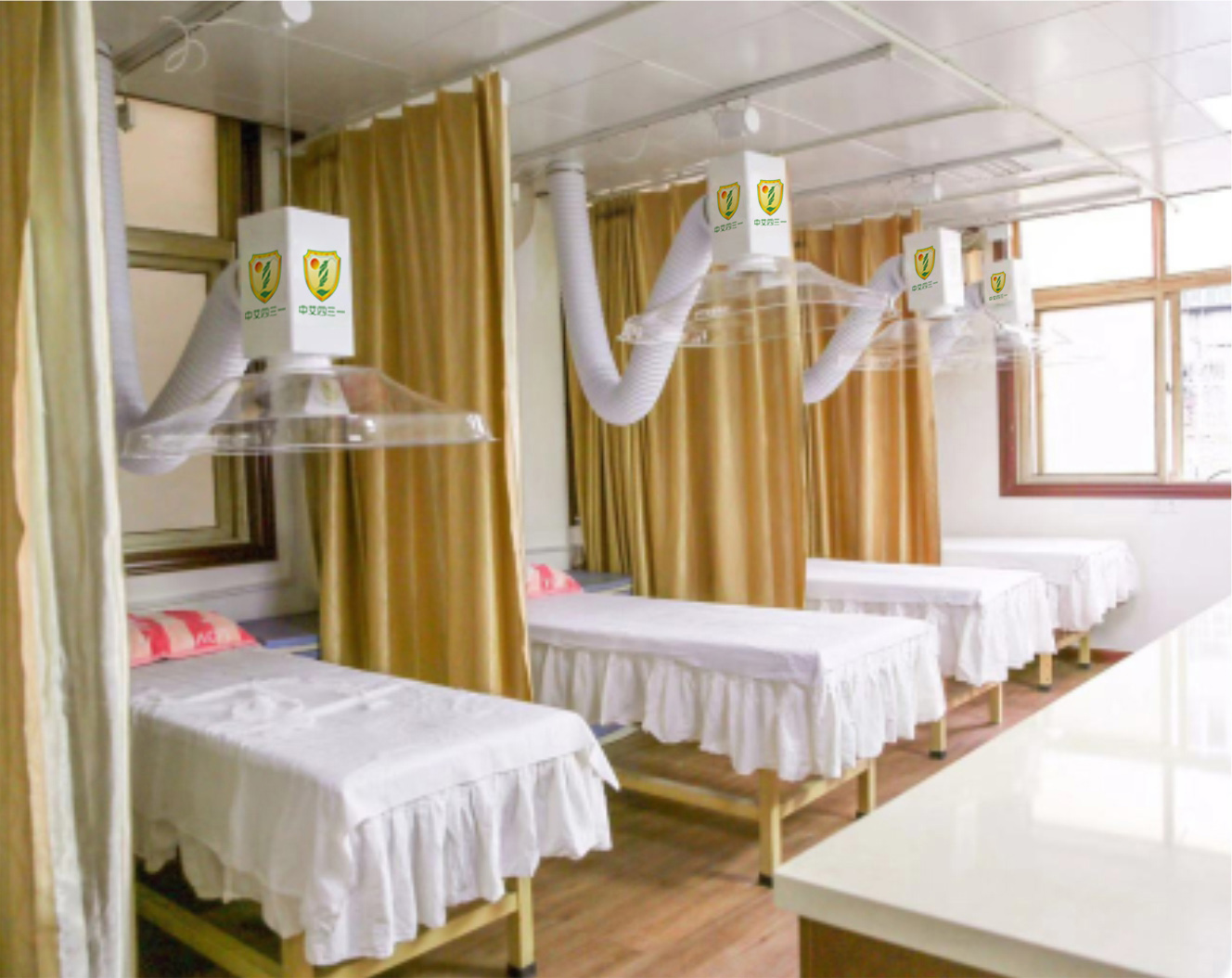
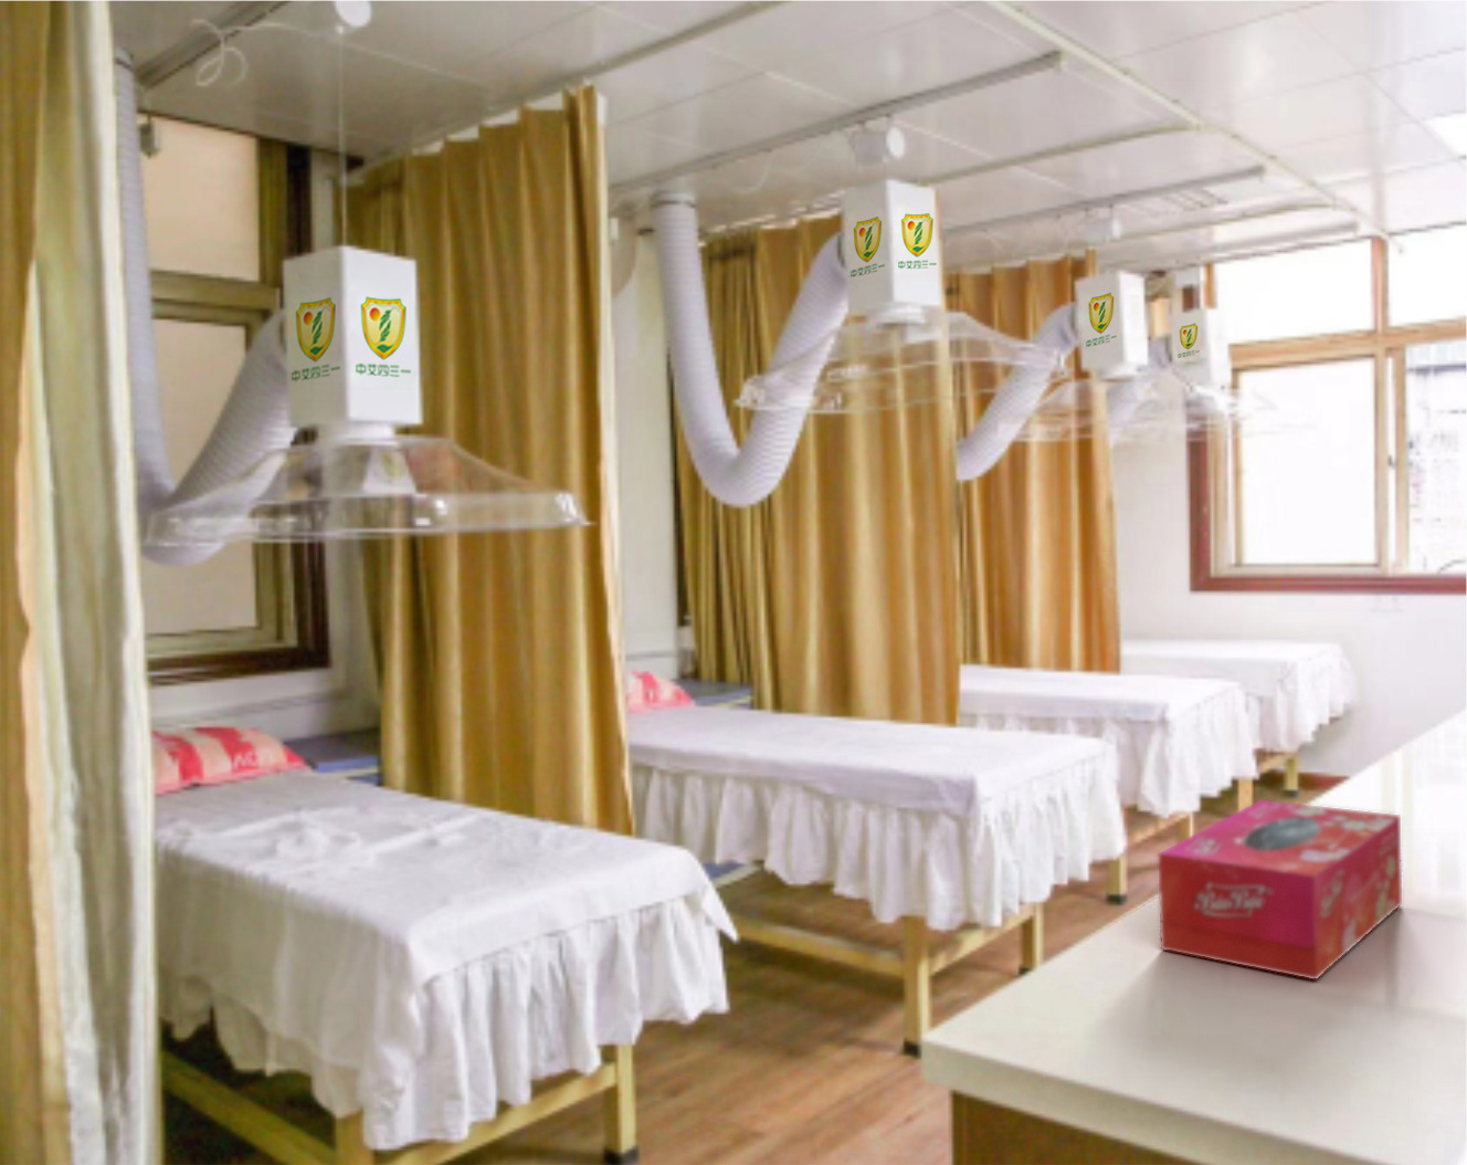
+ tissue box [1157,799,1403,982]
